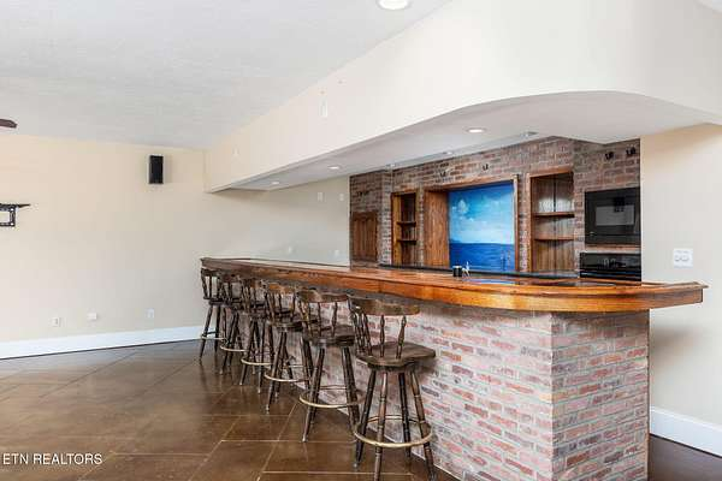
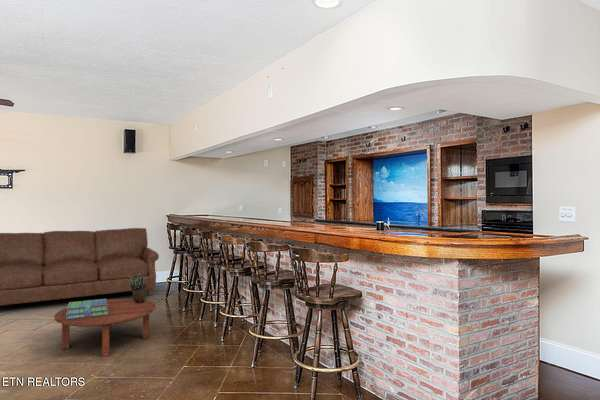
+ coffee table [53,298,156,358]
+ sofa [0,227,160,307]
+ stack of books [66,298,108,319]
+ potted plant [129,271,148,303]
